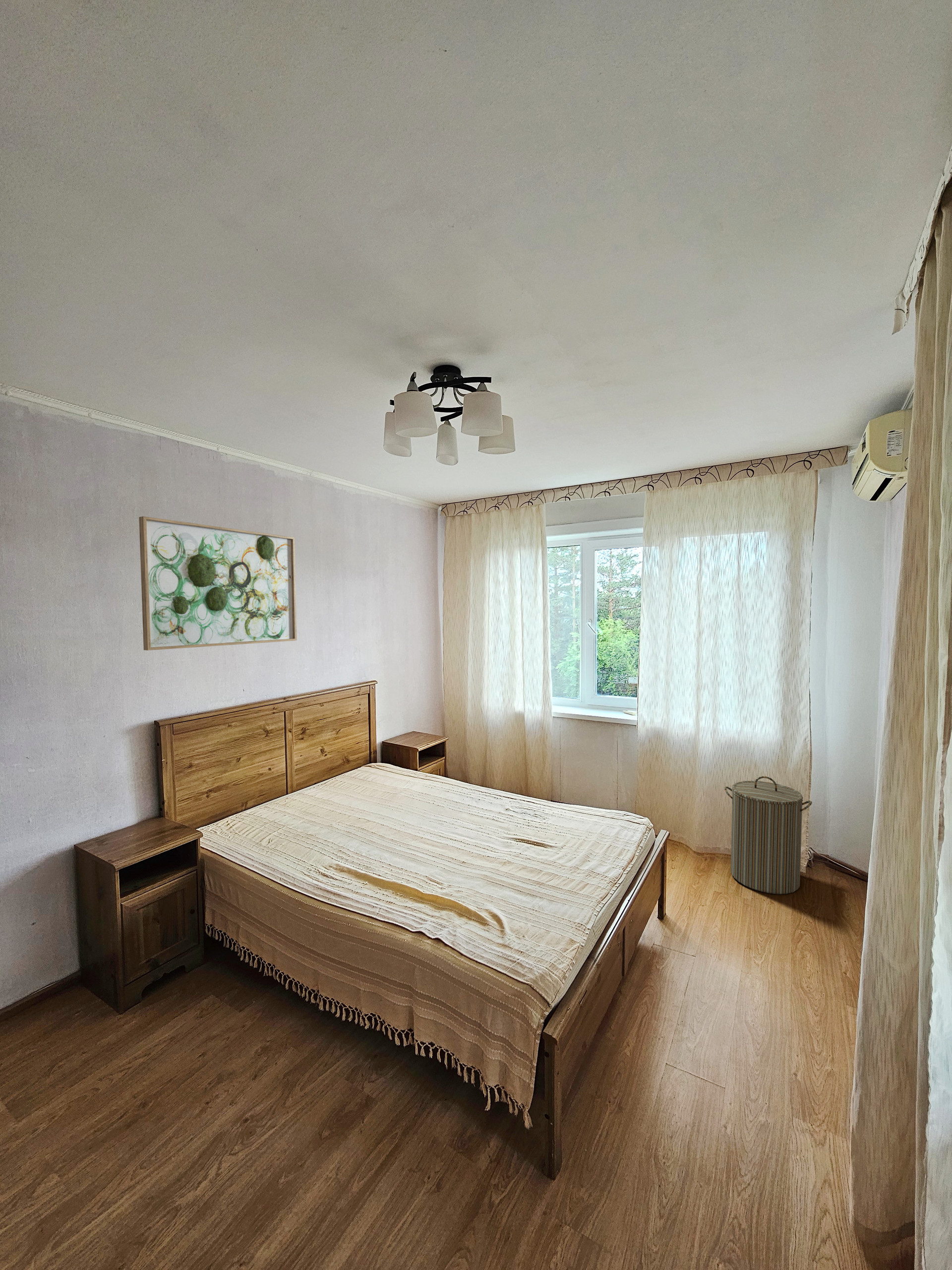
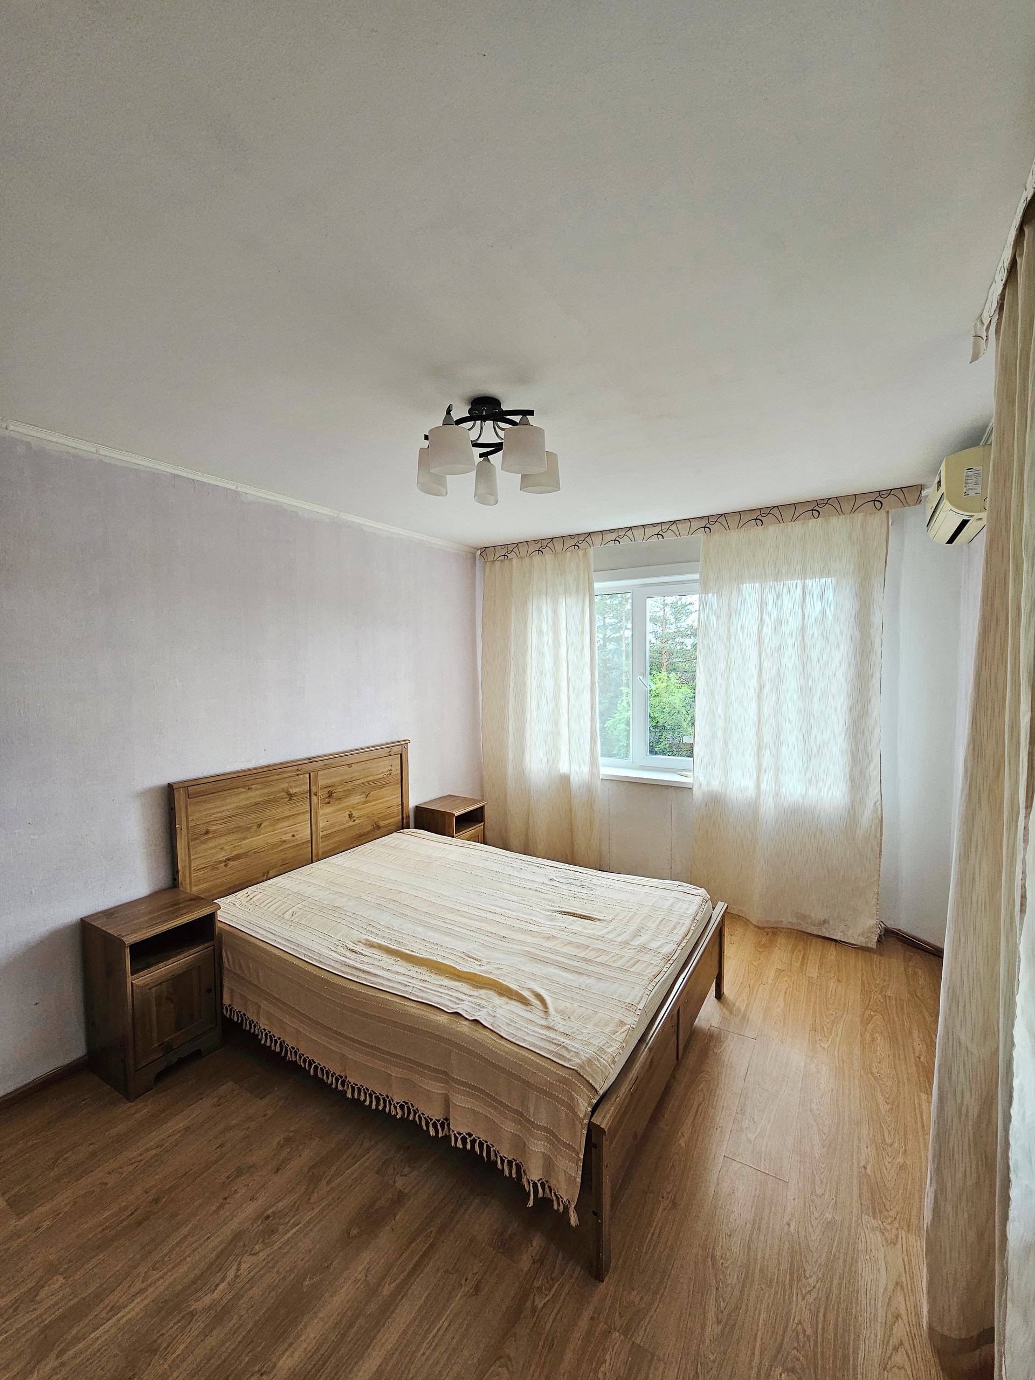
- wall art [138,516,297,651]
- laundry hamper [724,776,813,895]
